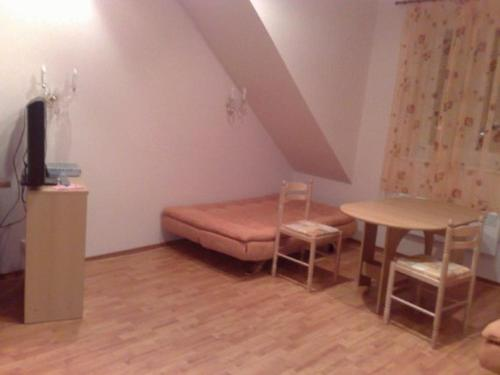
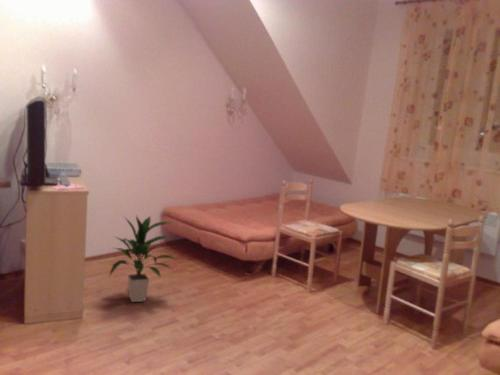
+ indoor plant [108,215,178,303]
